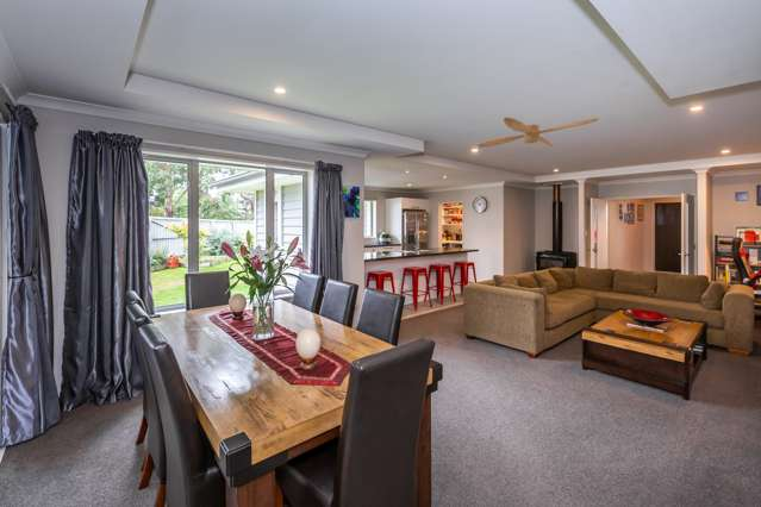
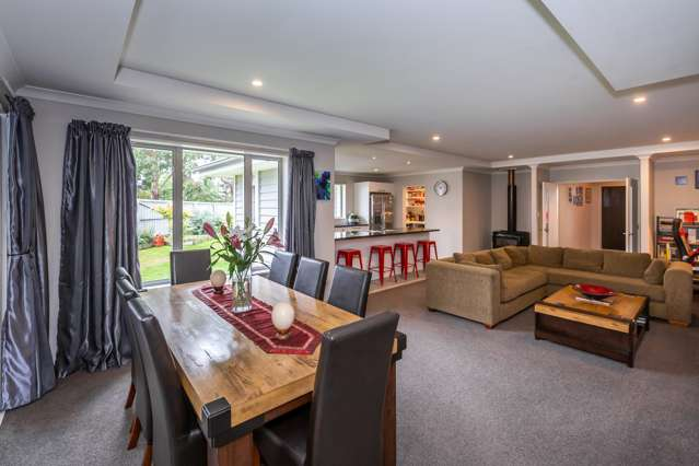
- ceiling fan [476,117,600,149]
